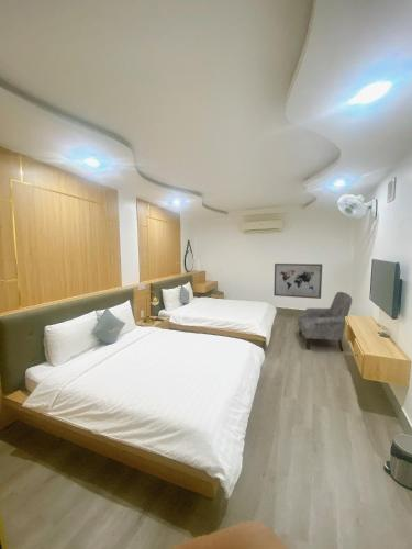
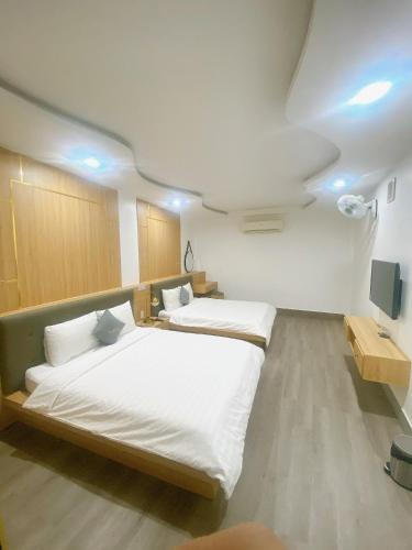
- wall art [272,262,323,300]
- armchair [297,291,353,352]
